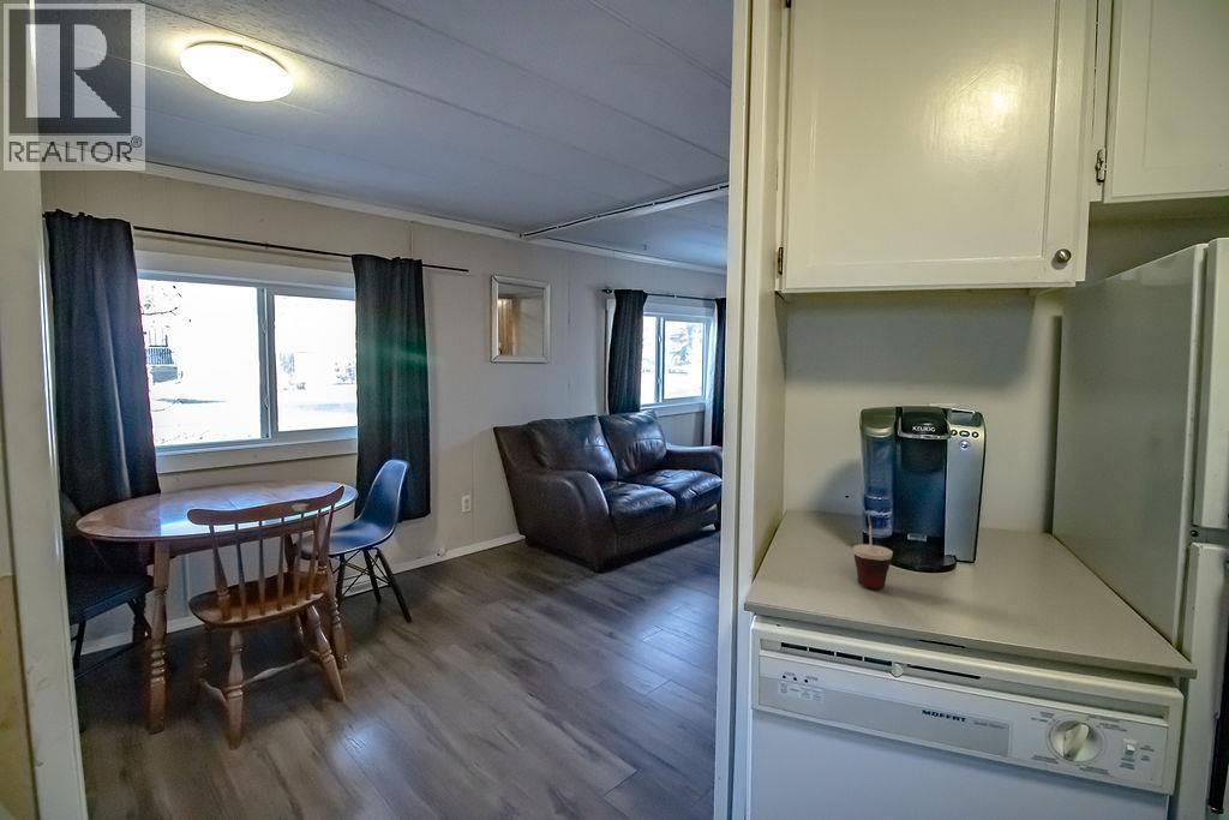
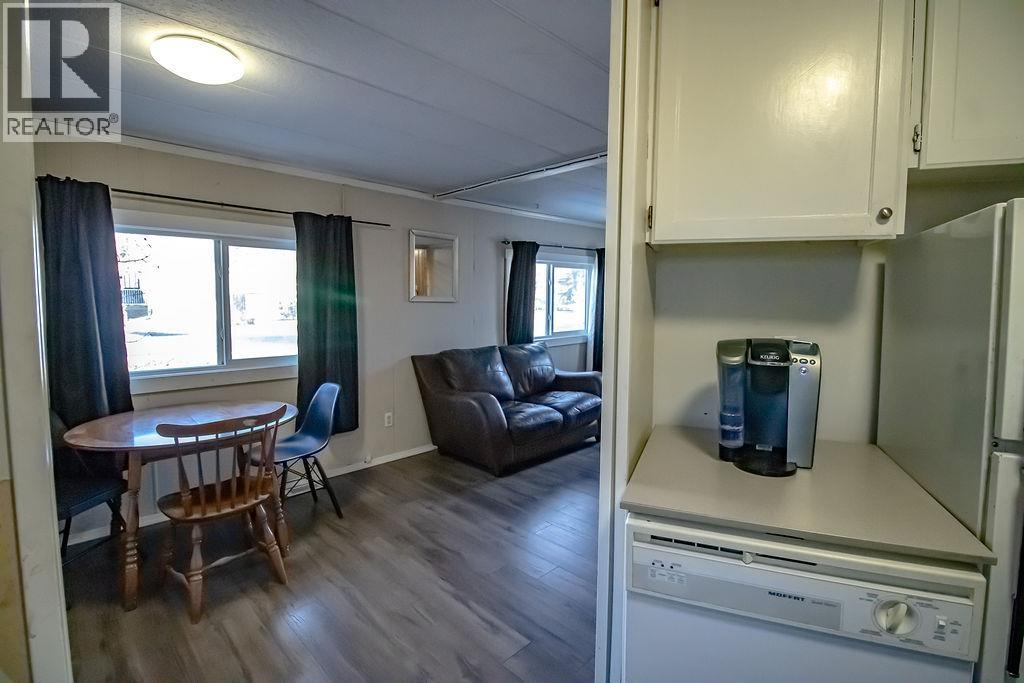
- cup [852,513,894,589]
